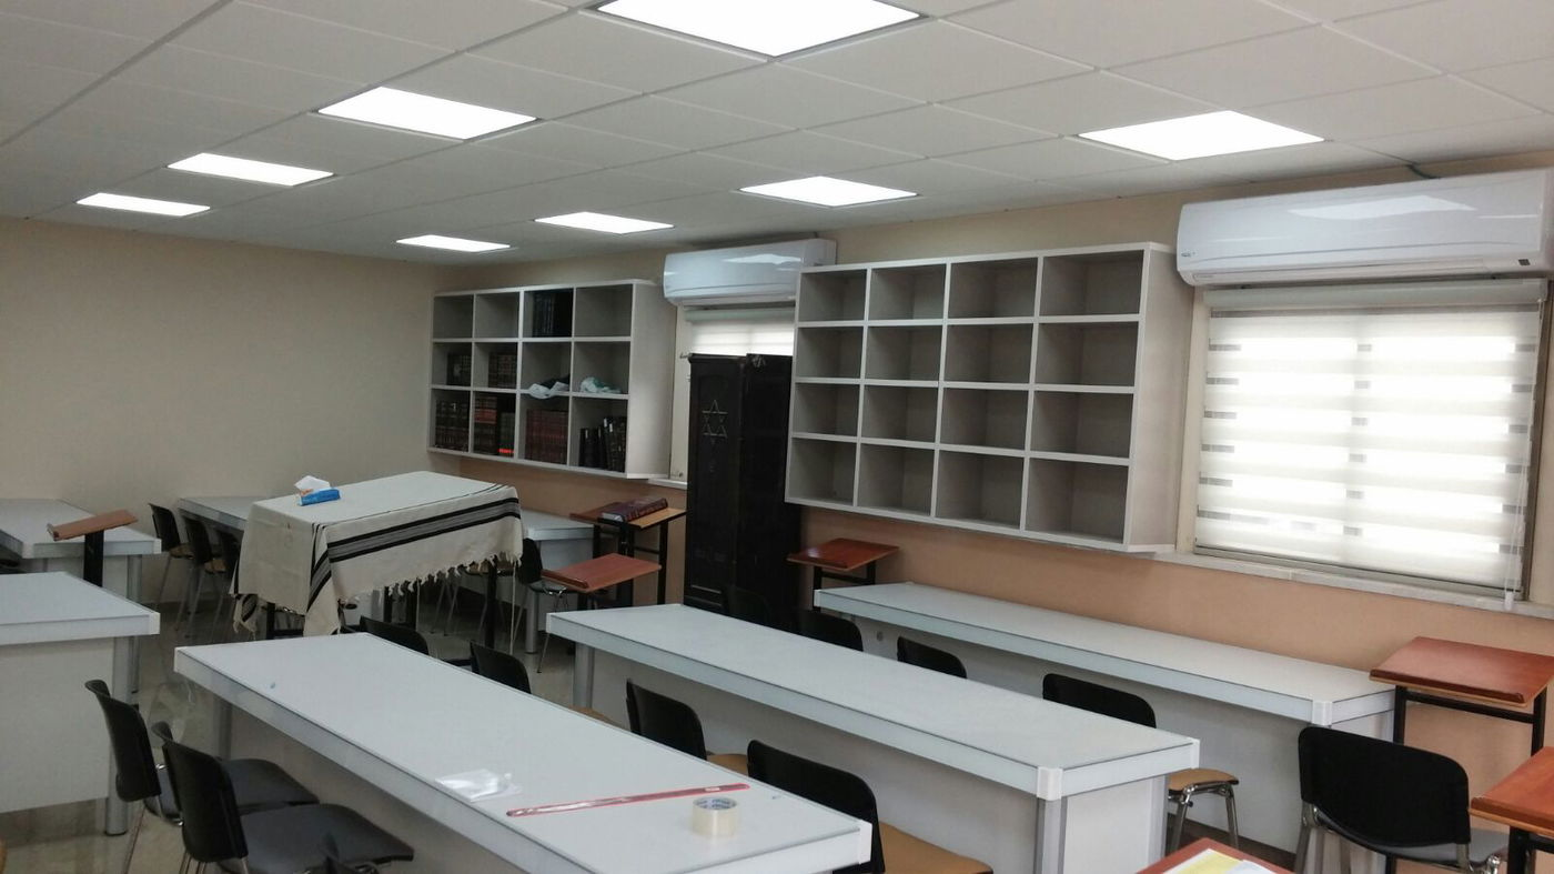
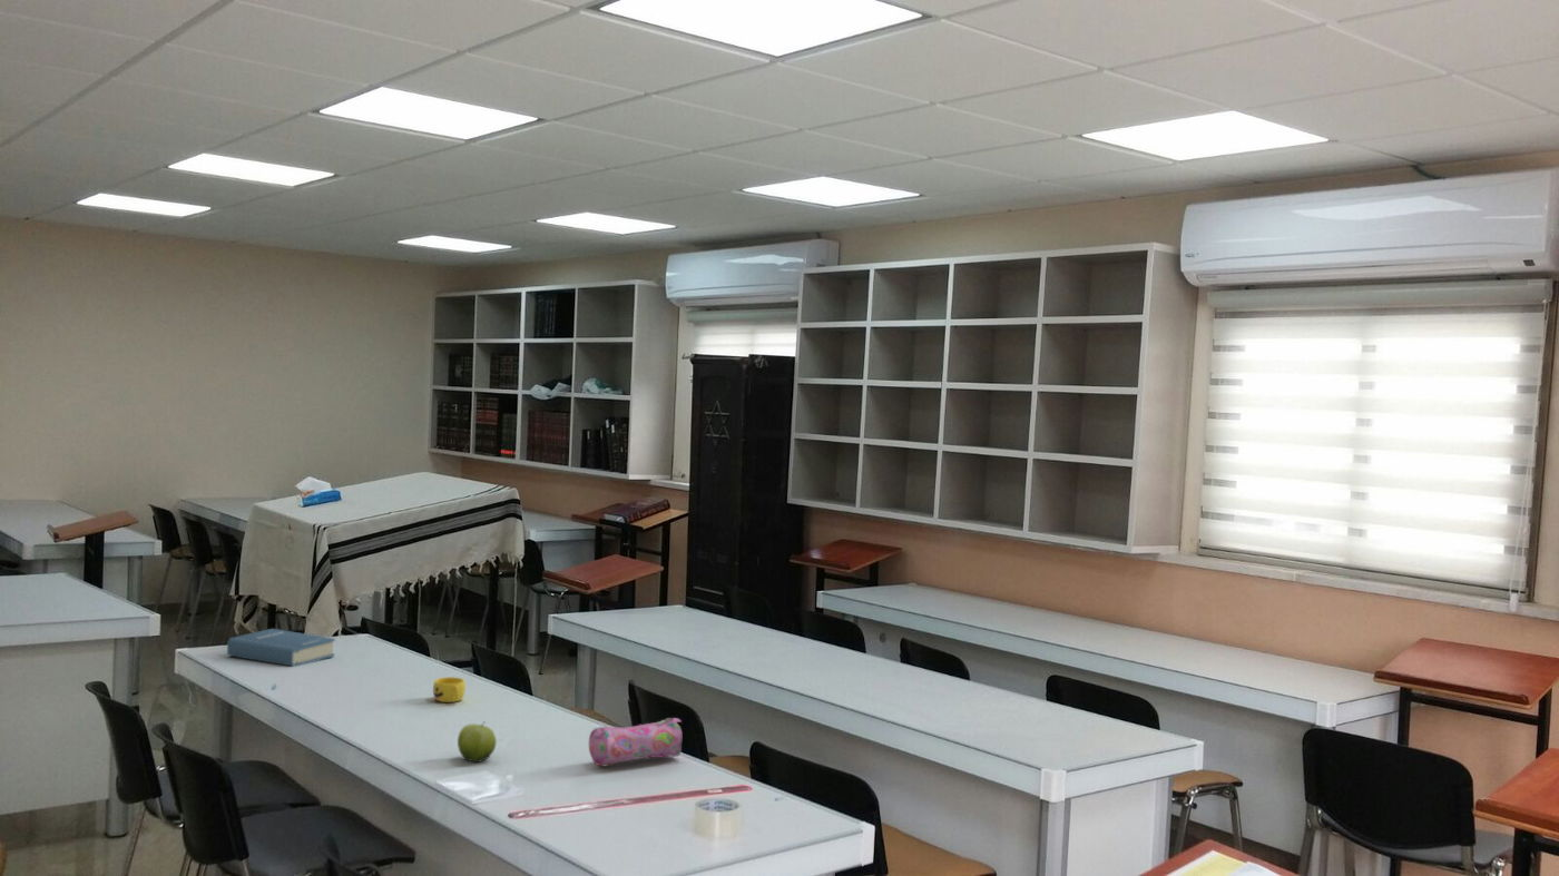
+ pencil case [588,717,683,768]
+ hardback book [226,628,336,668]
+ cup [432,676,467,703]
+ fruit [457,721,498,764]
